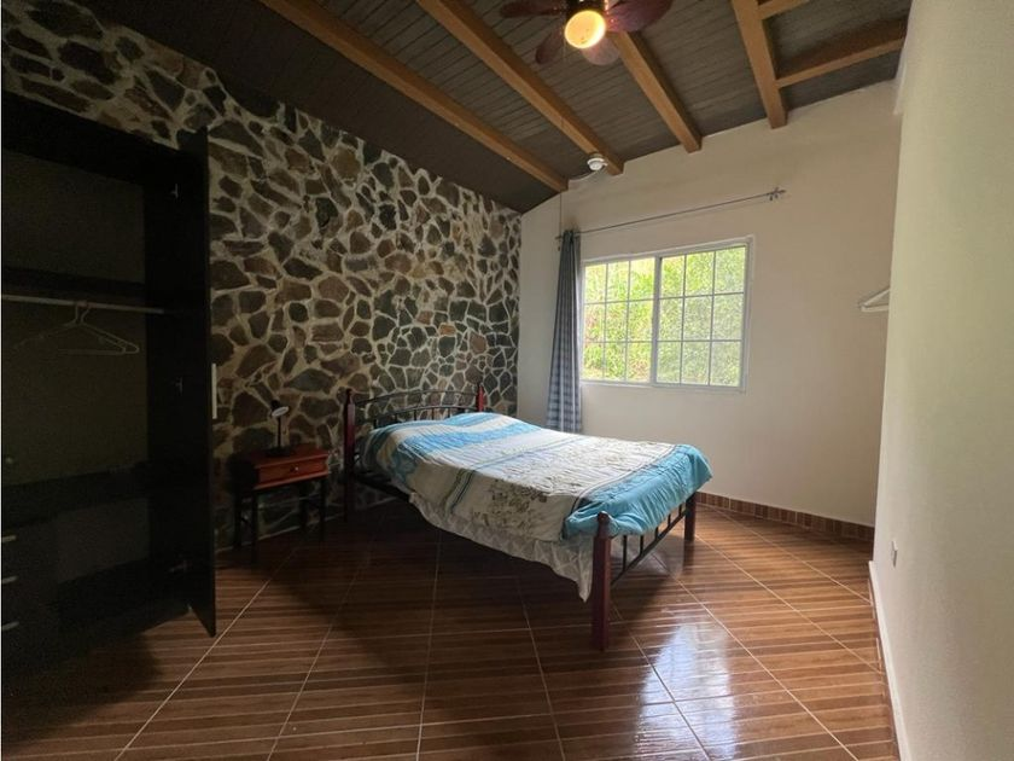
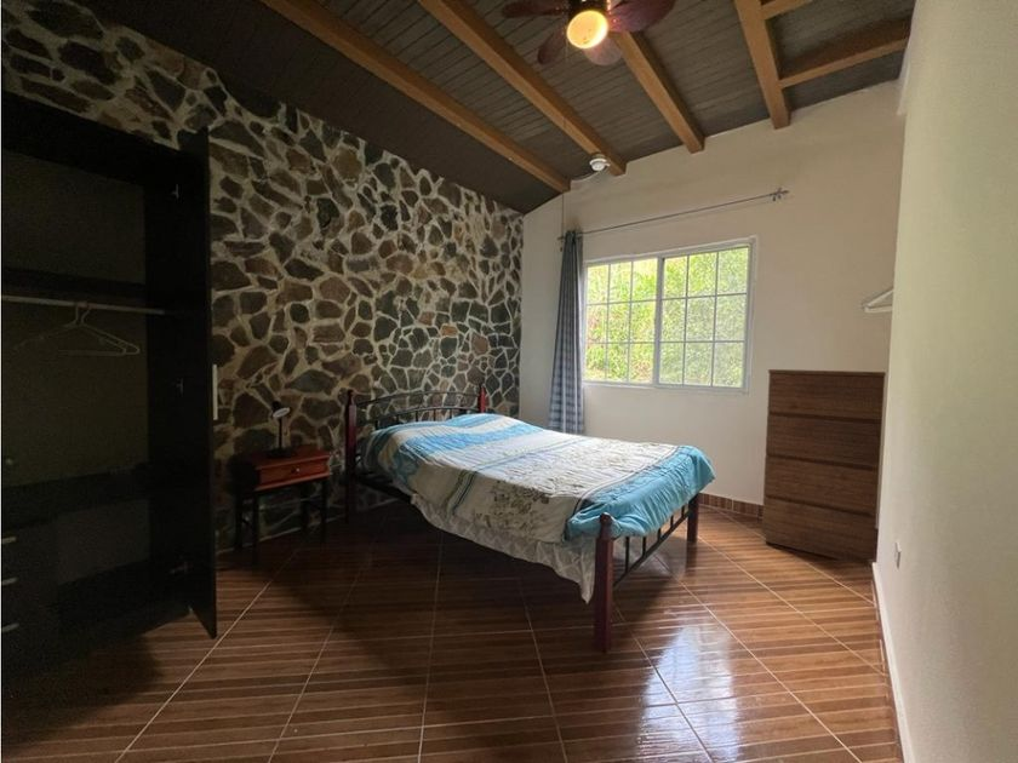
+ dresser [760,368,887,567]
